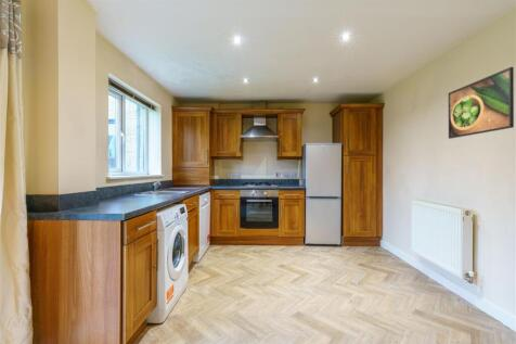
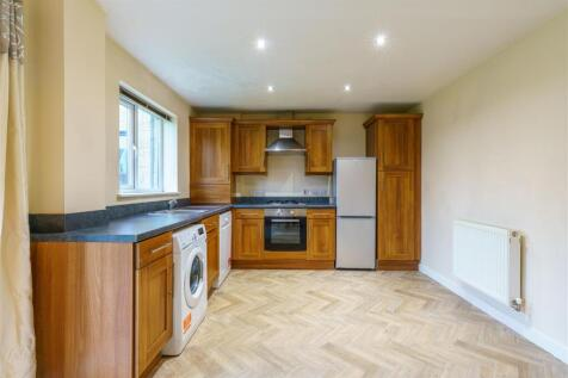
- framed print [448,66,515,140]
